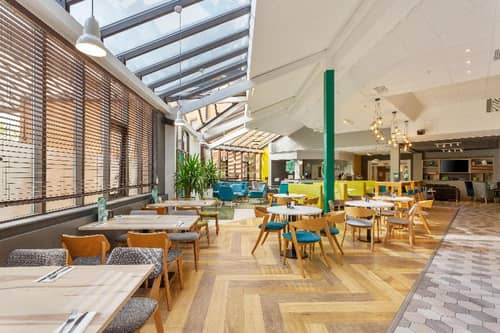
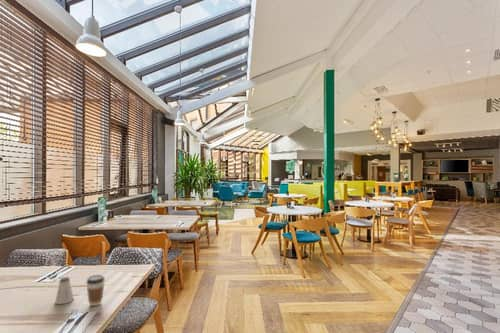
+ coffee cup [85,274,106,307]
+ saltshaker [54,276,75,305]
